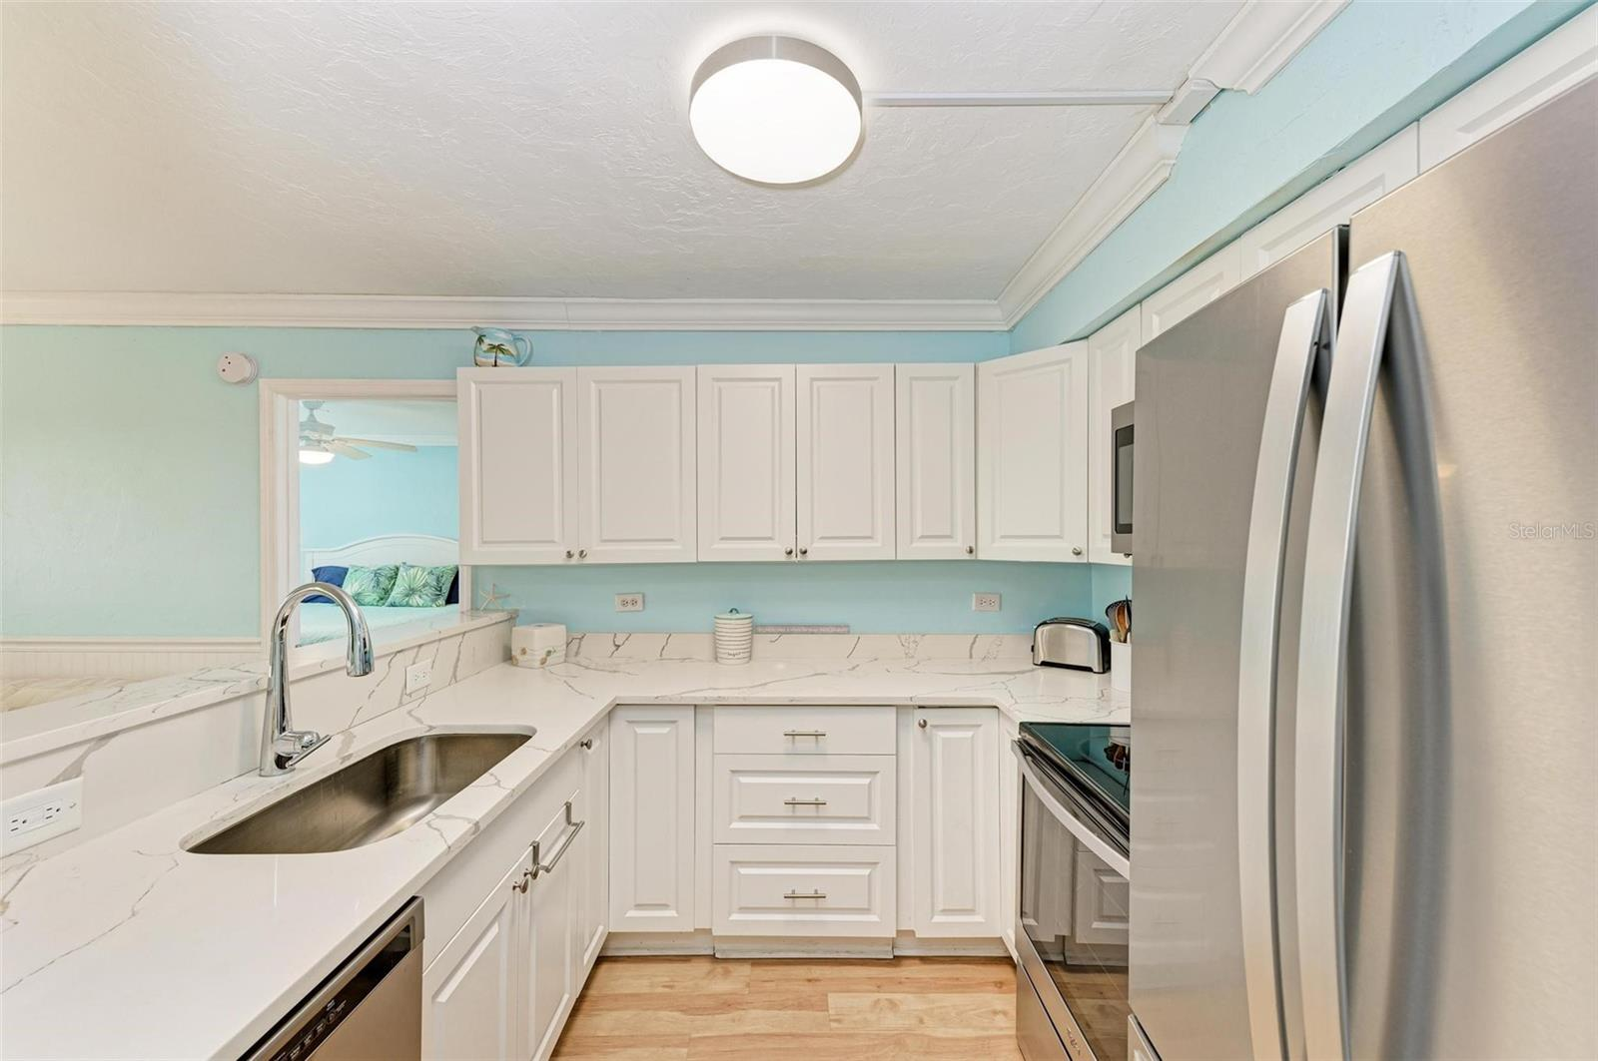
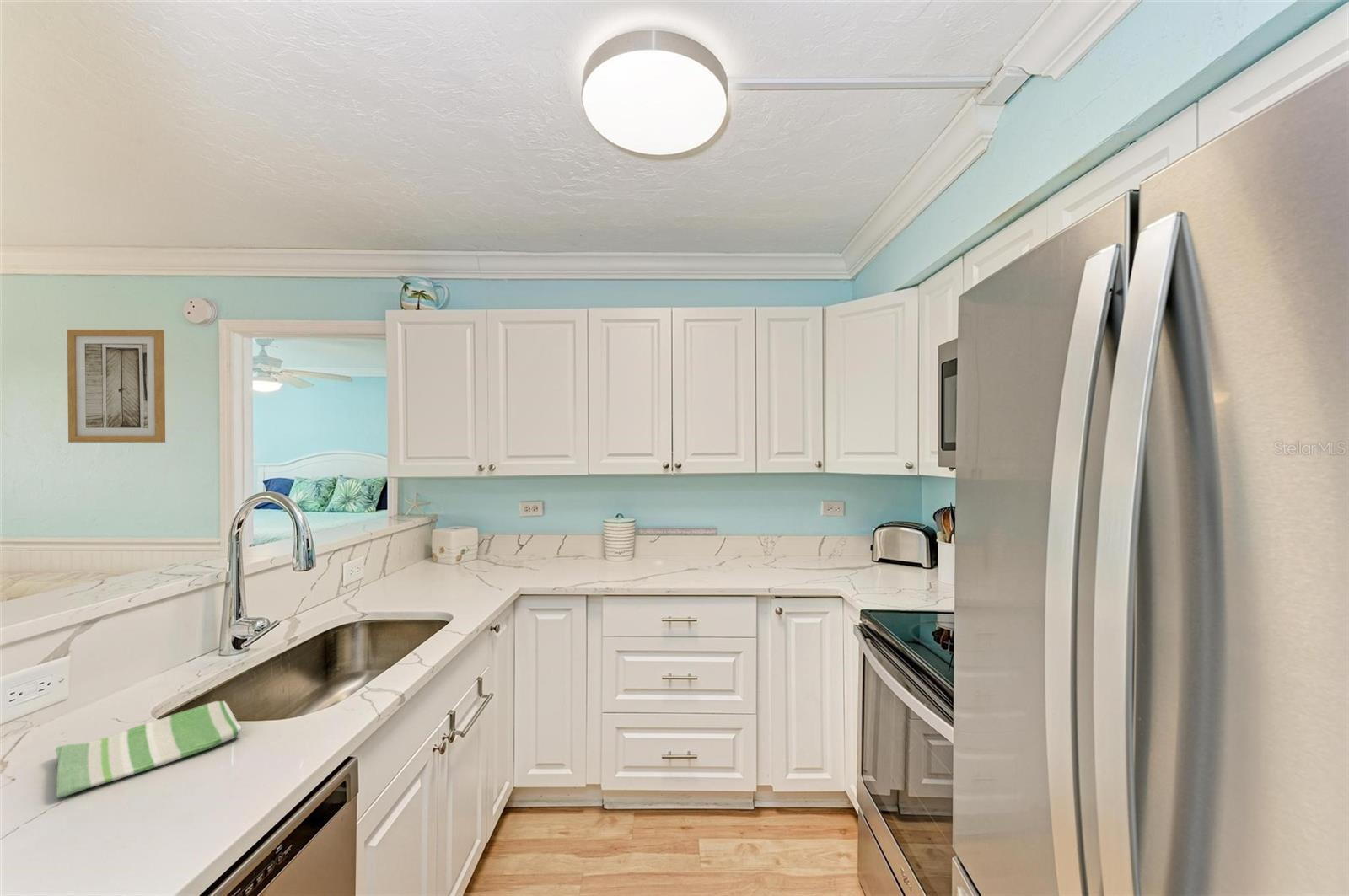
+ wall art [67,329,166,443]
+ dish towel [55,700,243,799]
